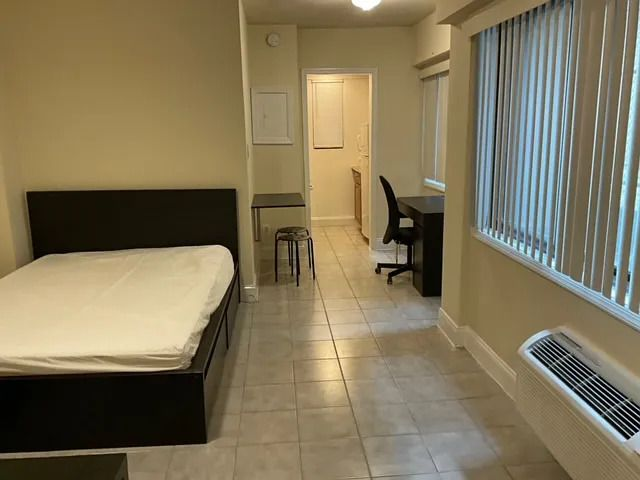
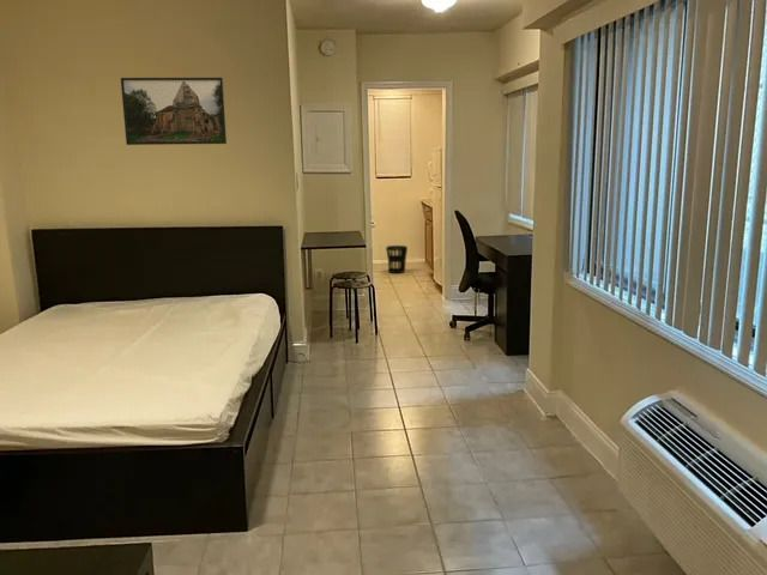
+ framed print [120,77,228,146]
+ wastebasket [385,244,409,274]
